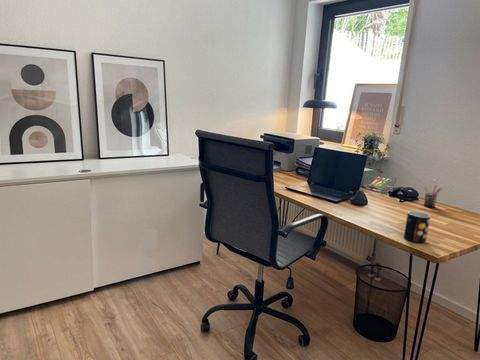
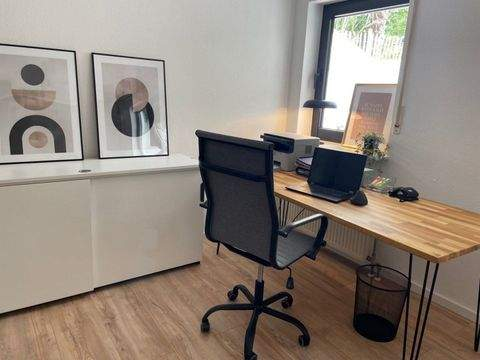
- mug [403,210,431,244]
- pen holder [423,184,442,209]
